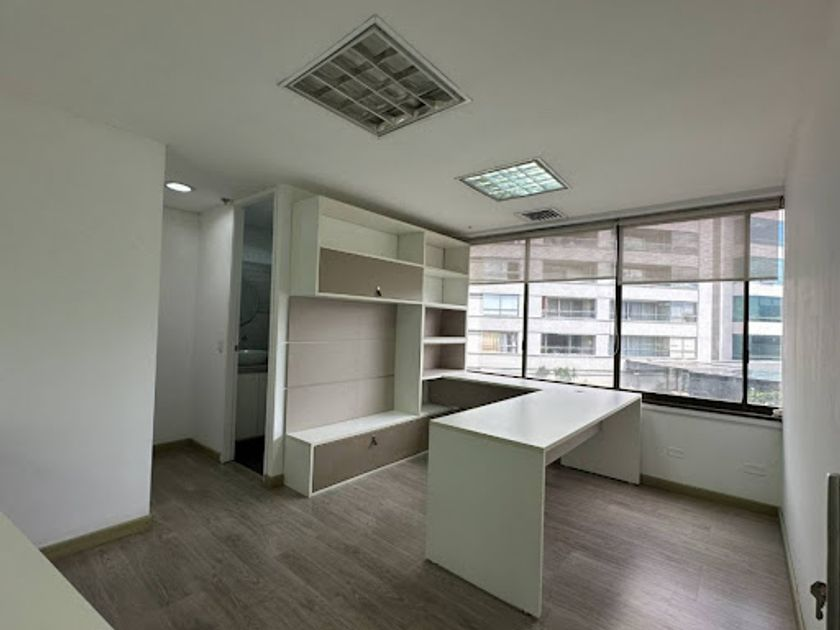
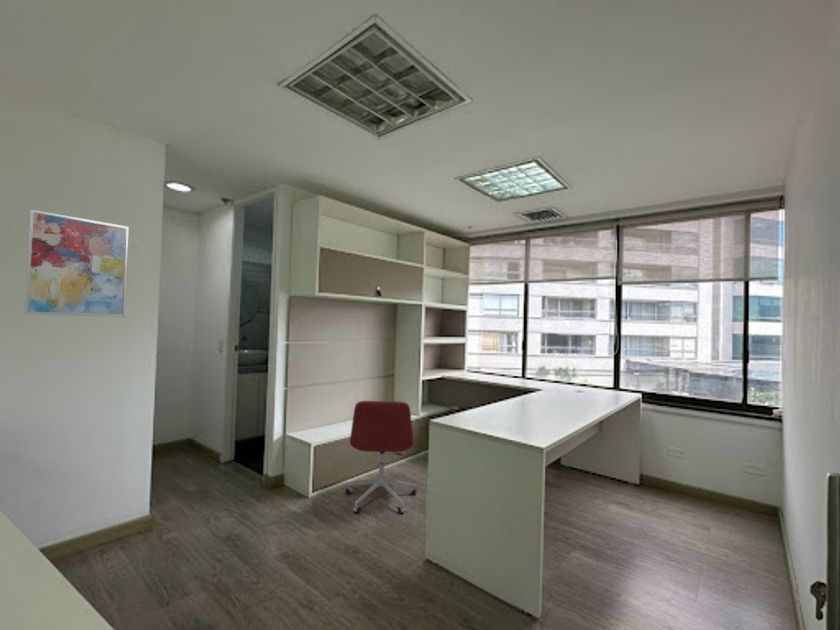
+ office chair [344,400,418,514]
+ wall art [24,209,130,318]
